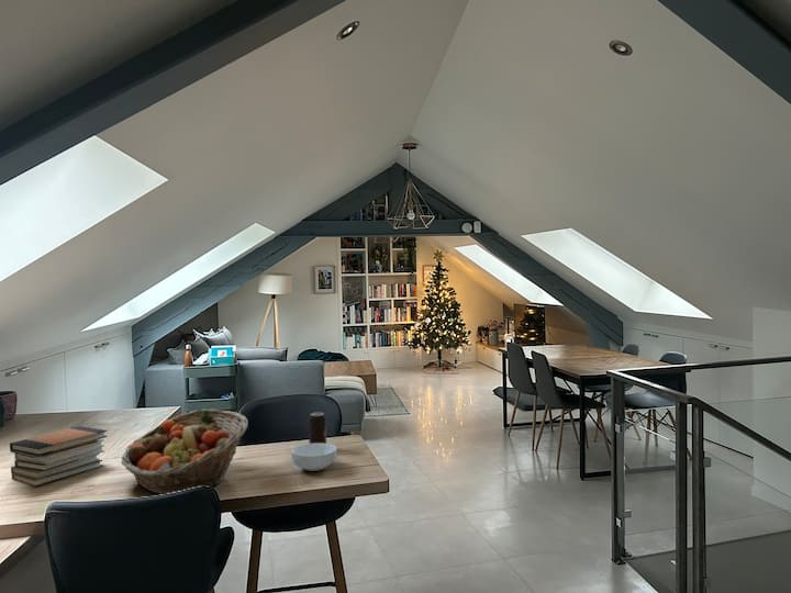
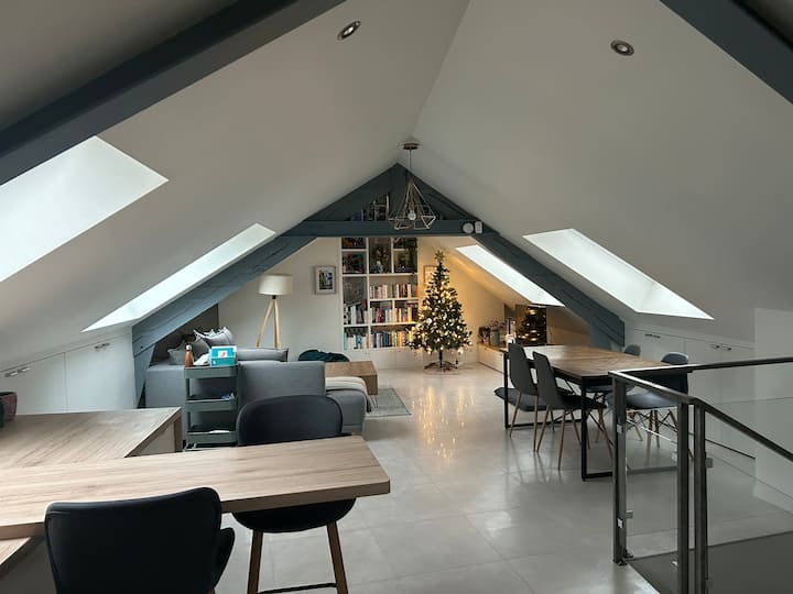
- fruit basket [120,409,248,495]
- cereal bowl [291,443,337,472]
- beverage can [308,412,327,444]
- book stack [9,425,109,488]
